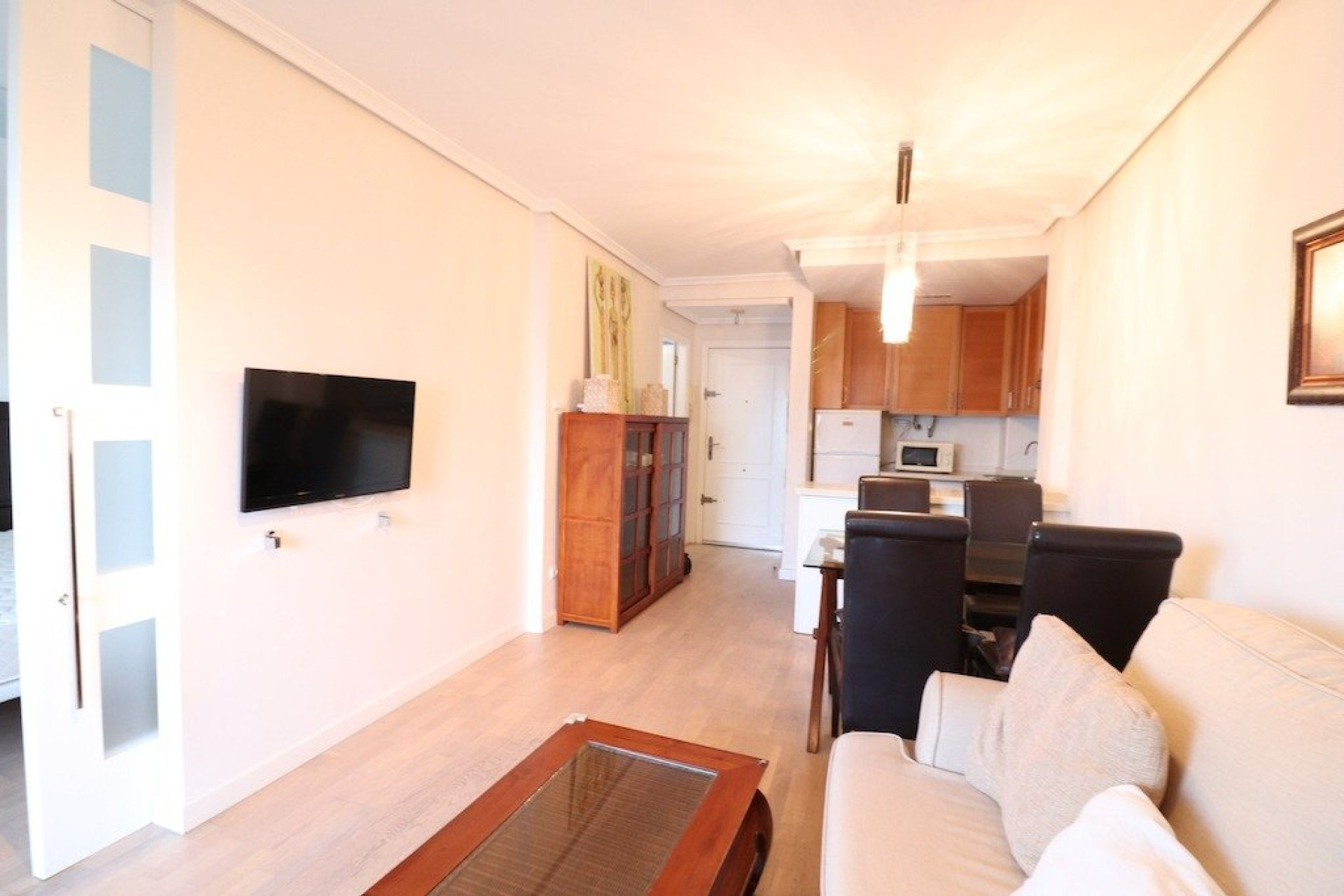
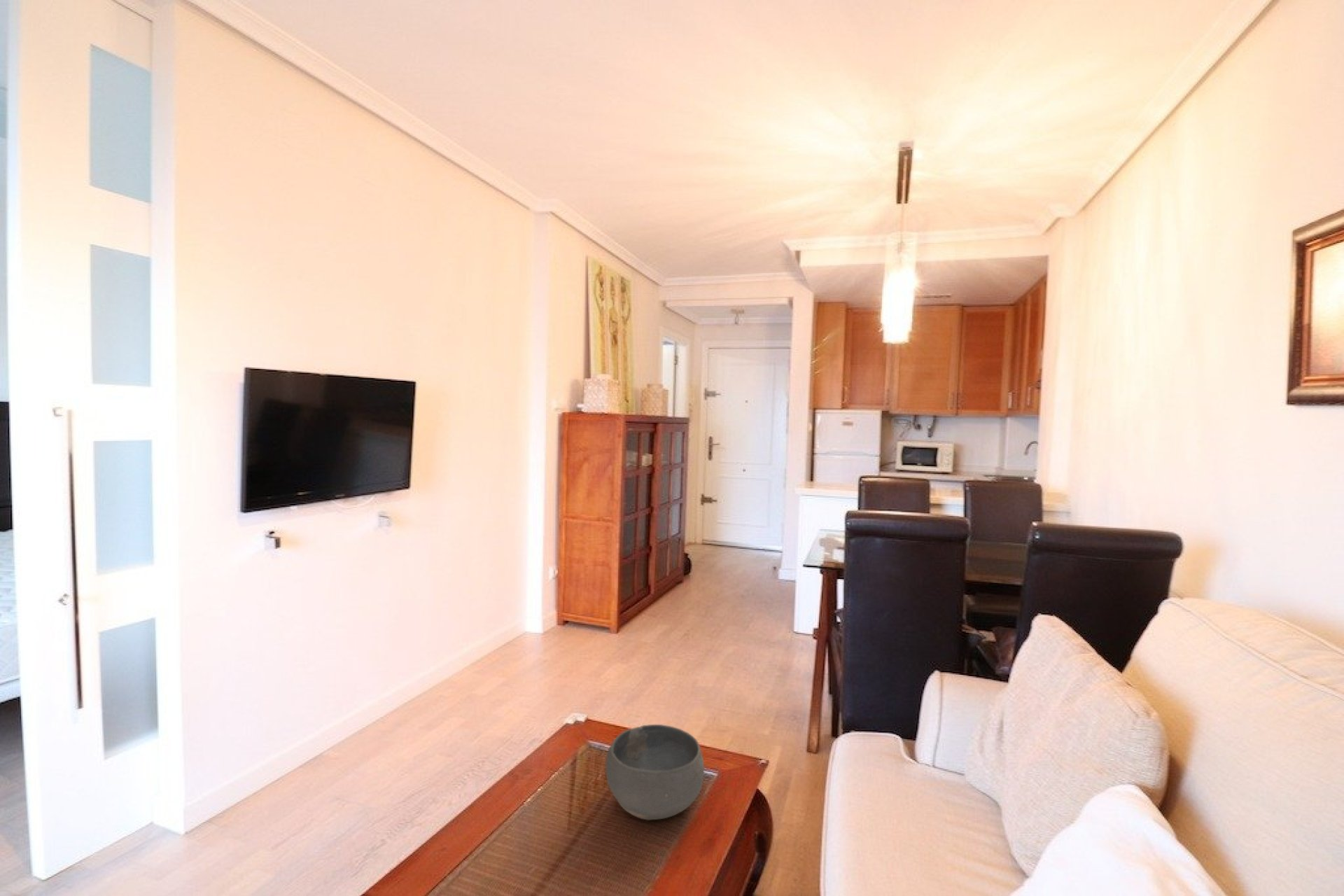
+ bowl [605,724,705,820]
